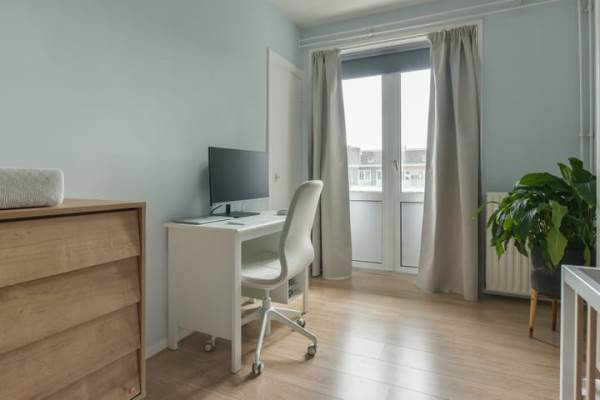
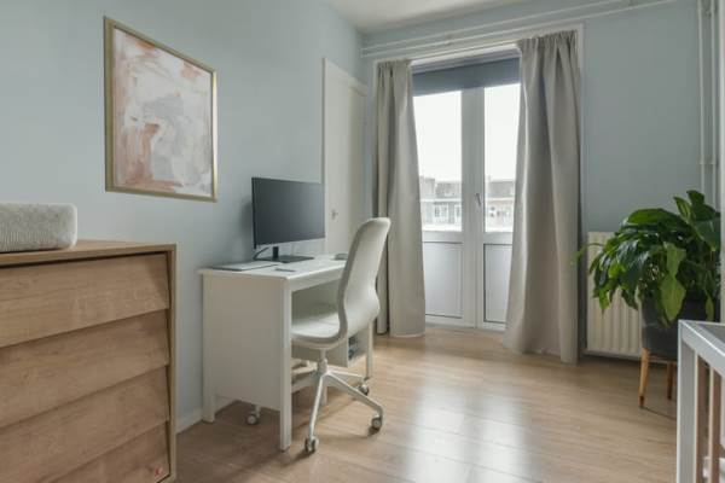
+ wall art [103,14,219,204]
